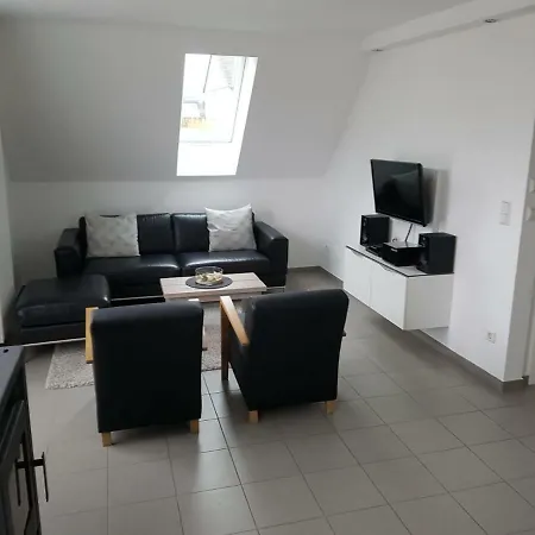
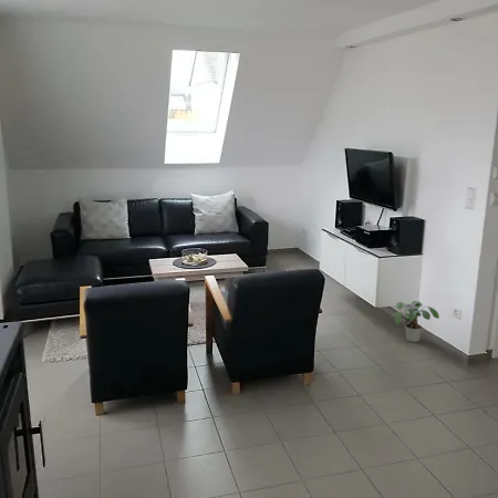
+ potted plant [391,300,440,343]
